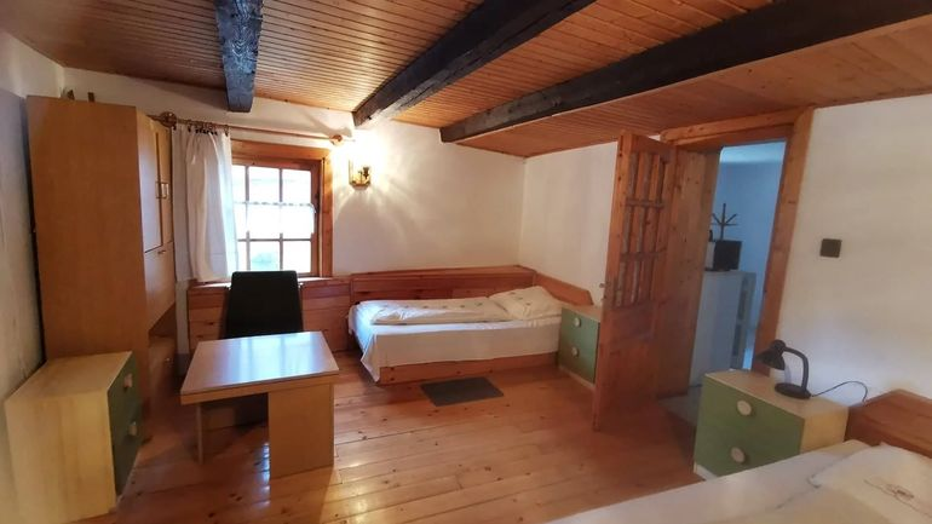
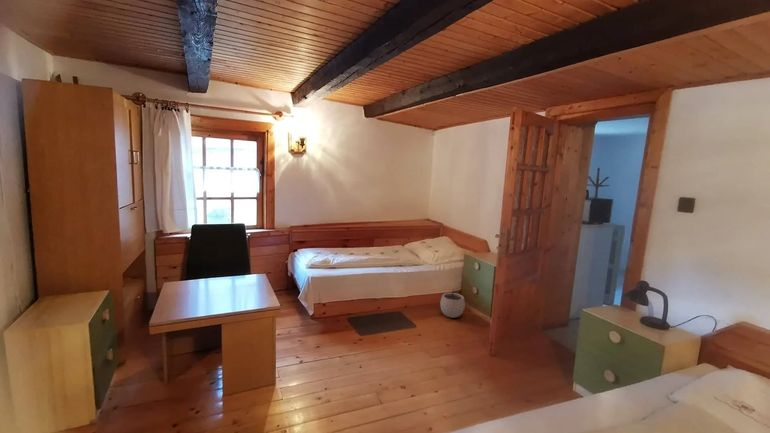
+ plant pot [439,287,466,319]
